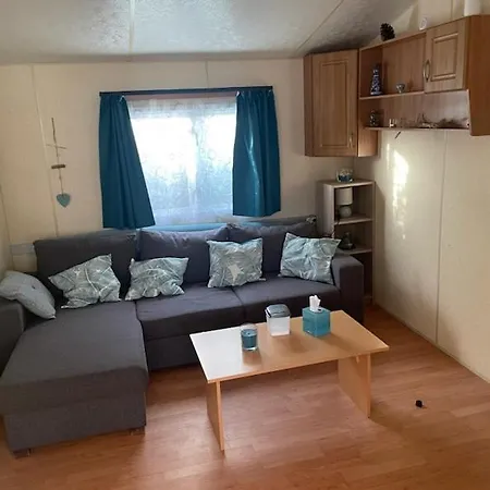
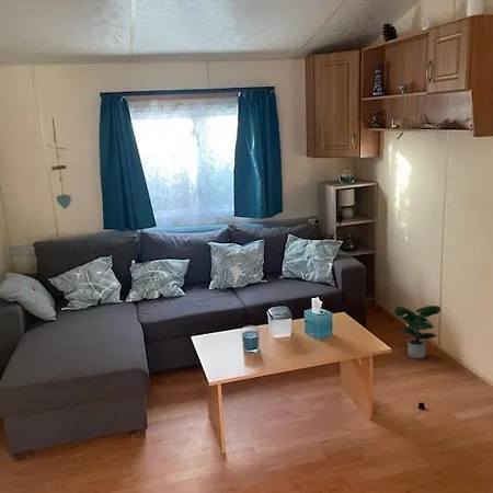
+ potted plant [393,305,442,359]
